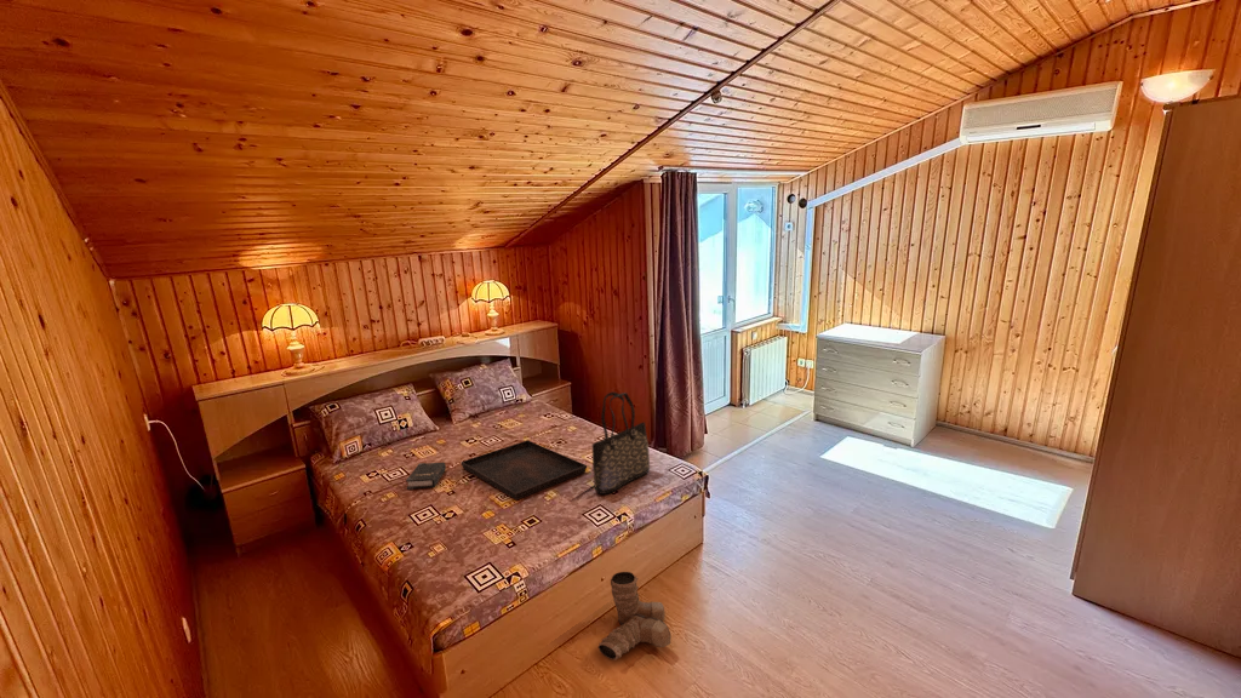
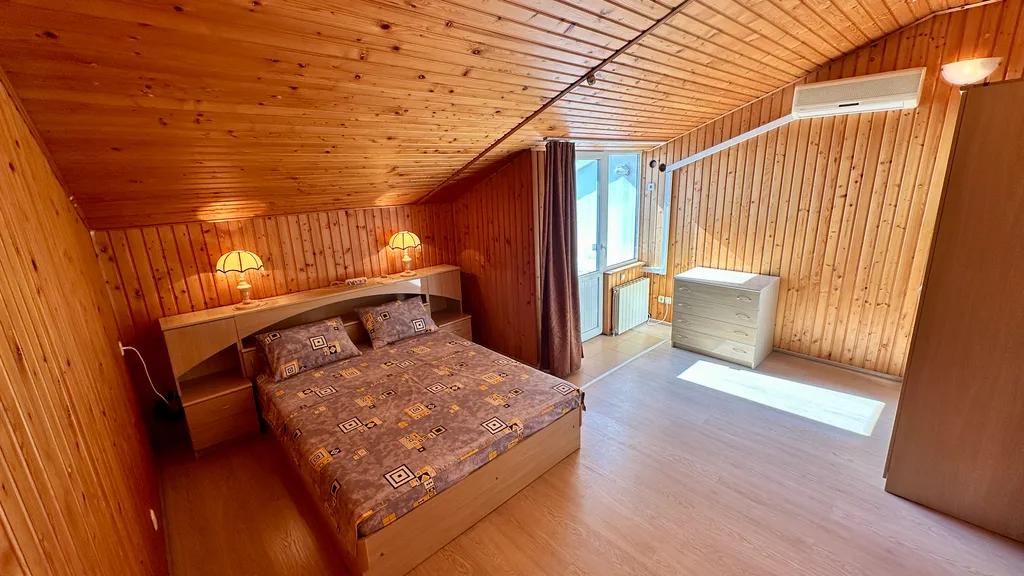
- boots [596,571,671,660]
- hardback book [405,462,447,491]
- tote bag [591,391,651,496]
- serving tray [459,439,588,500]
